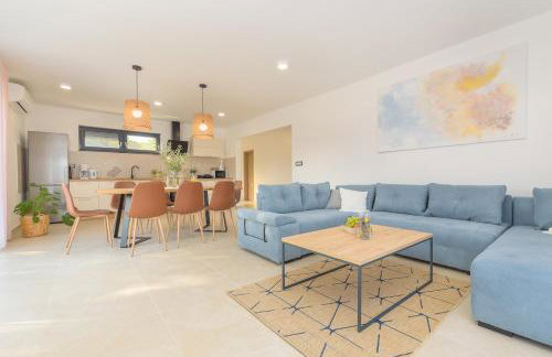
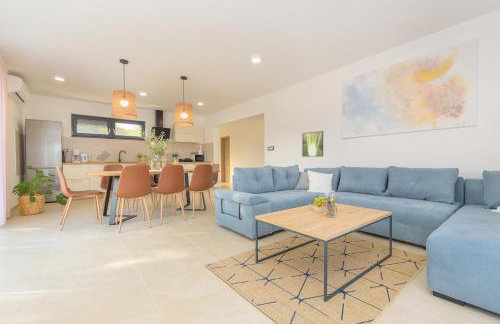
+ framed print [301,130,324,158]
